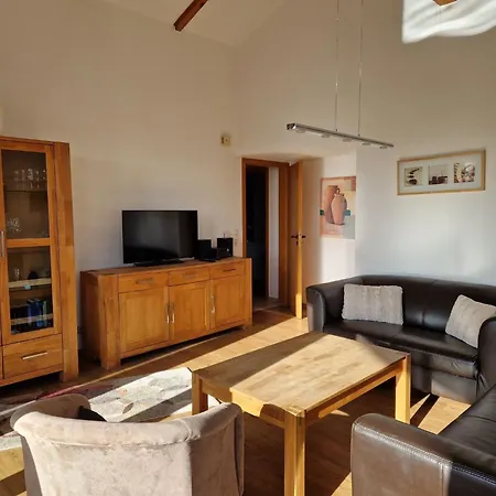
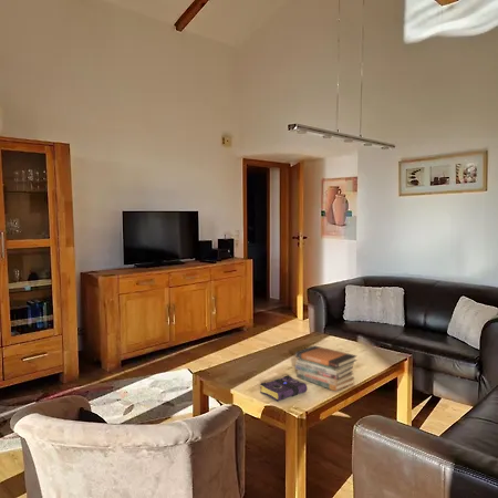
+ book stack [294,344,357,392]
+ book [259,374,308,402]
